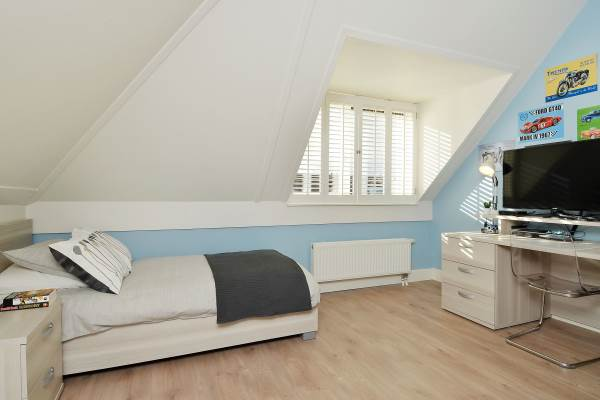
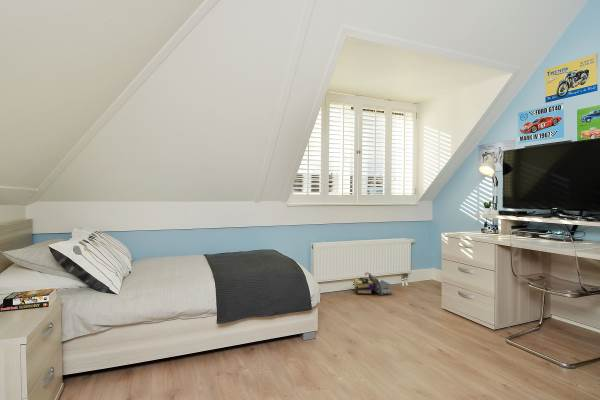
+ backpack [351,271,393,296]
